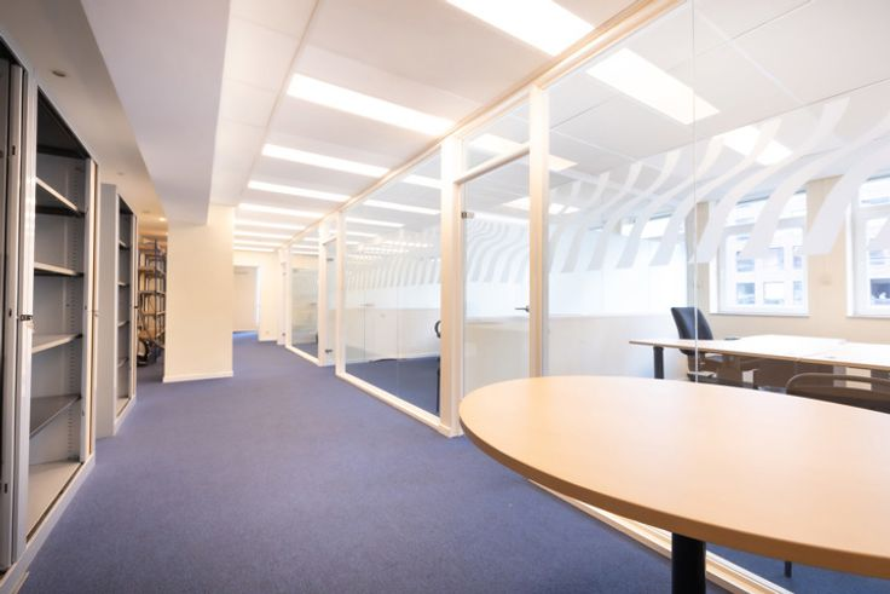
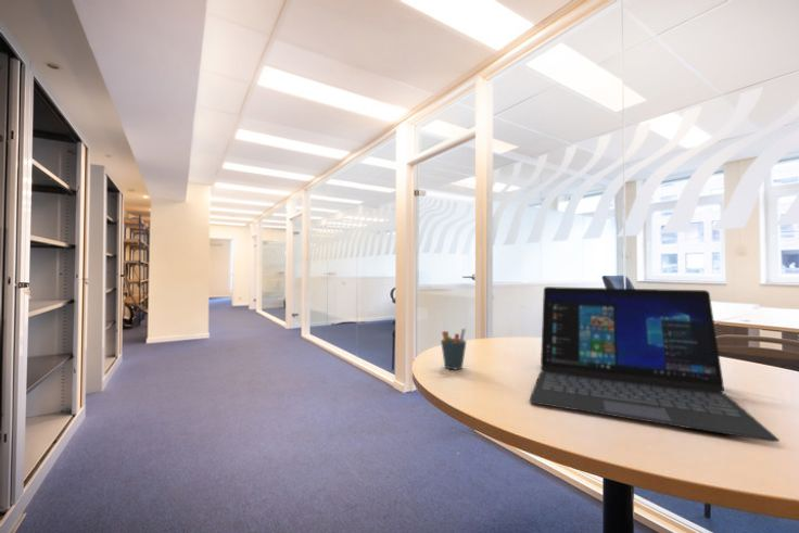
+ laptop [529,285,781,443]
+ pen holder [440,328,468,370]
